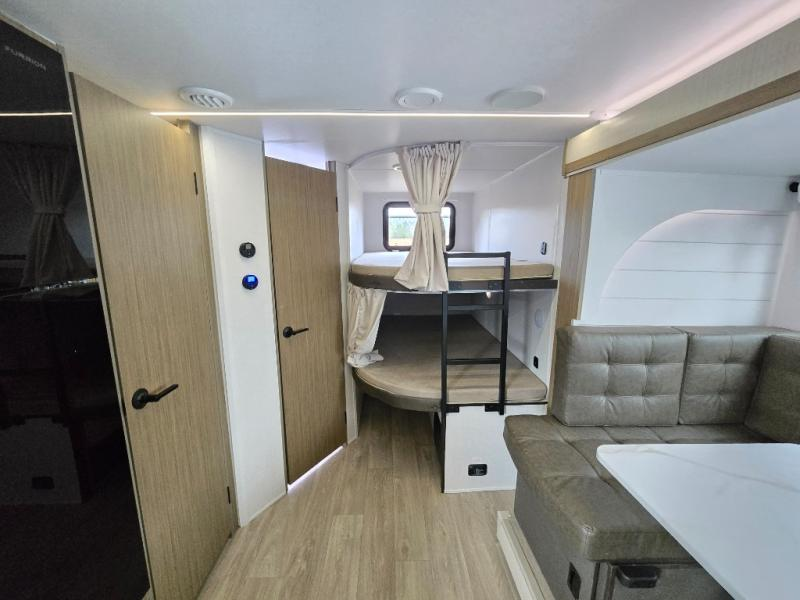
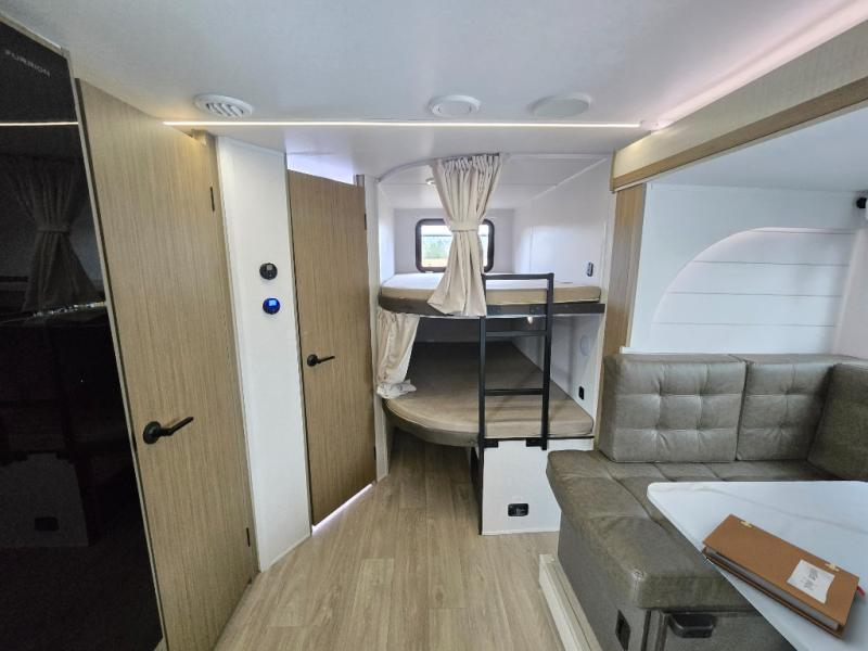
+ notebook [700,513,867,639]
